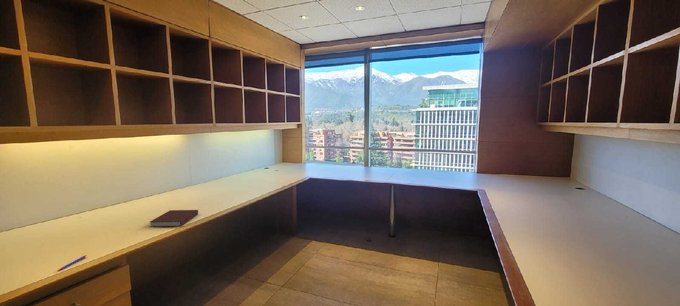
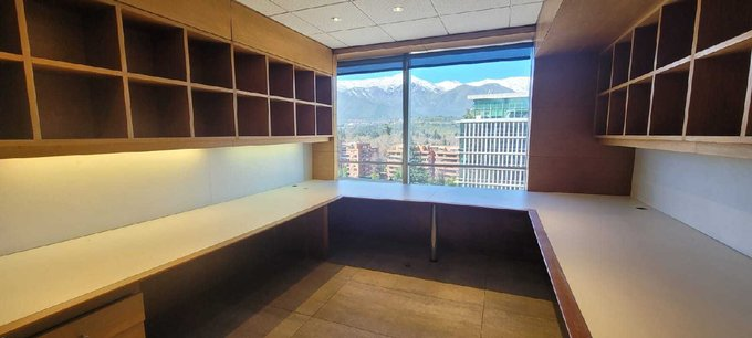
- pen [57,254,88,272]
- notebook [149,209,199,228]
